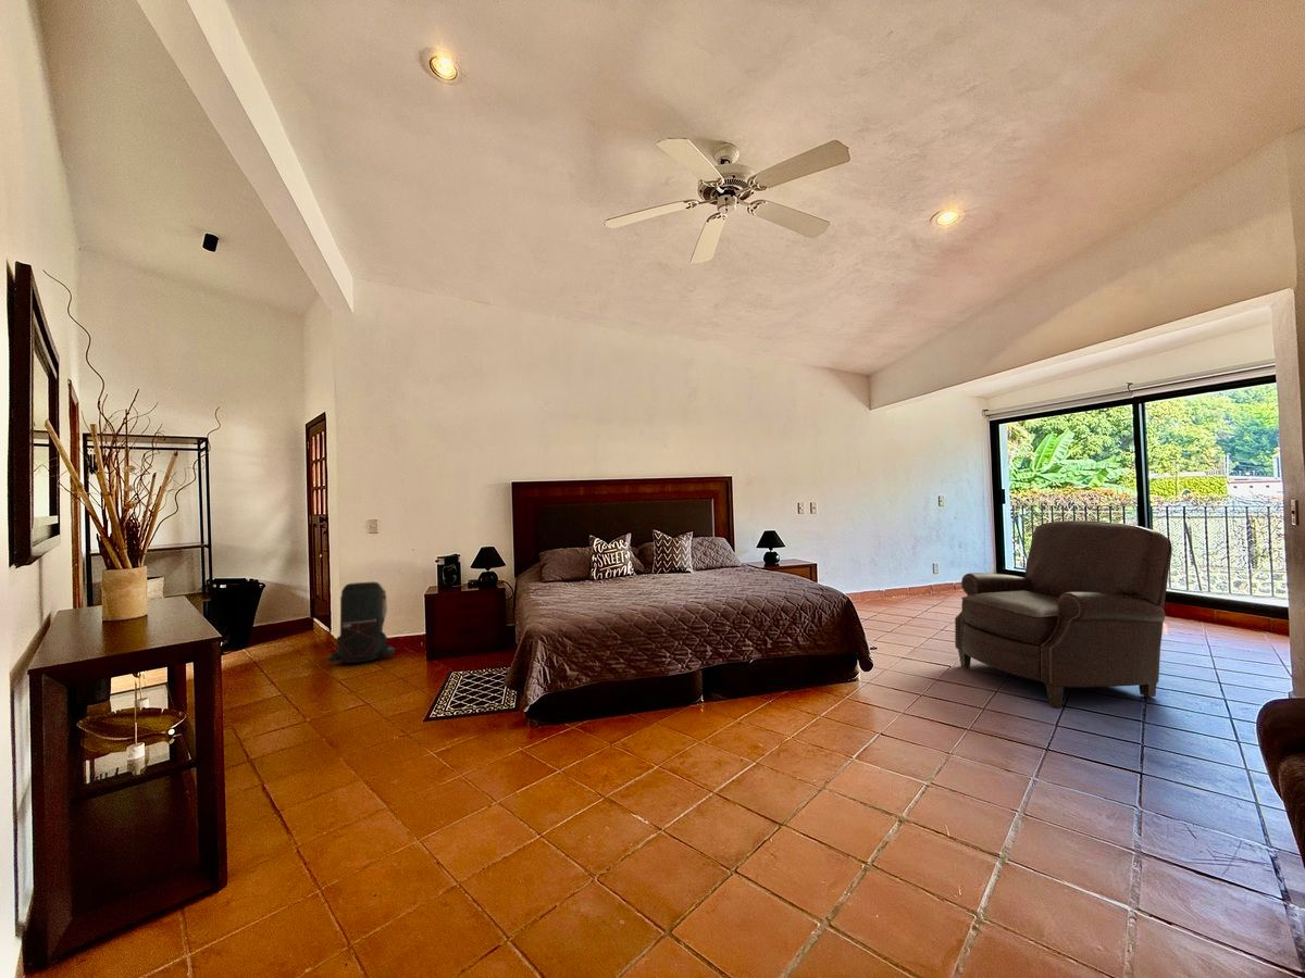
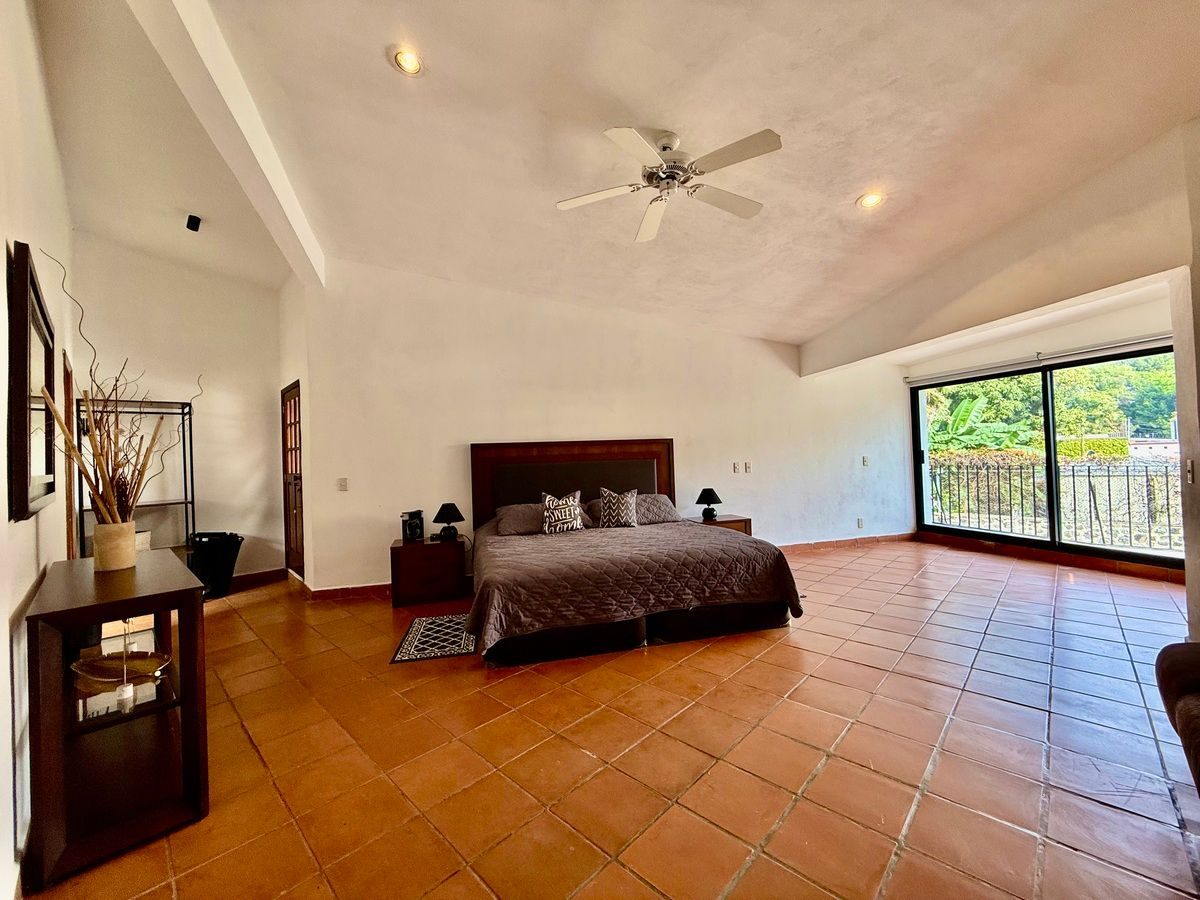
- backpack [326,580,396,664]
- chair [954,519,1173,709]
